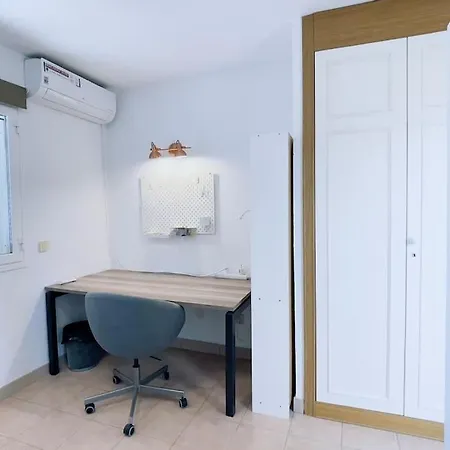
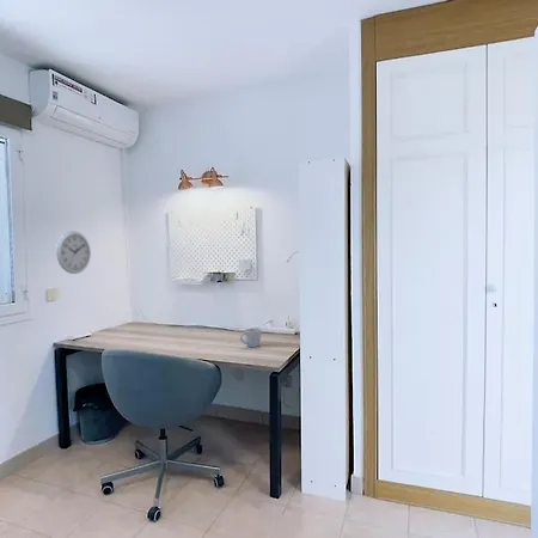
+ mug [239,326,263,348]
+ wall clock [55,230,92,275]
